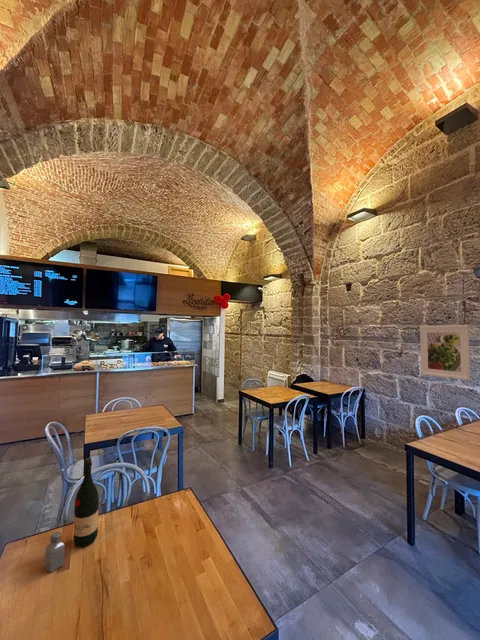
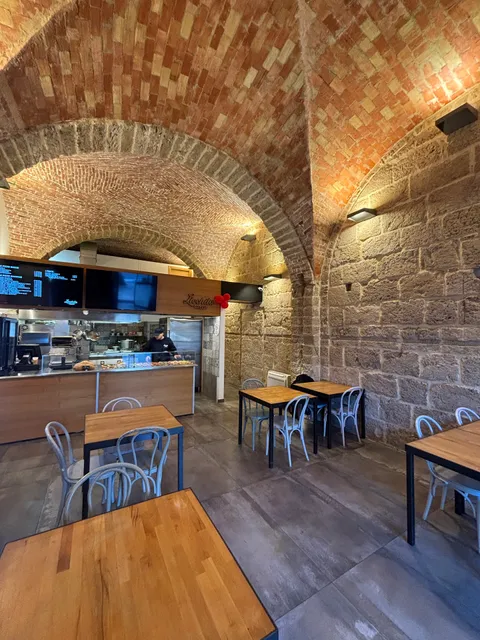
- saltshaker [44,531,66,574]
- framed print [419,324,471,381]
- wine bottle [72,457,100,549]
